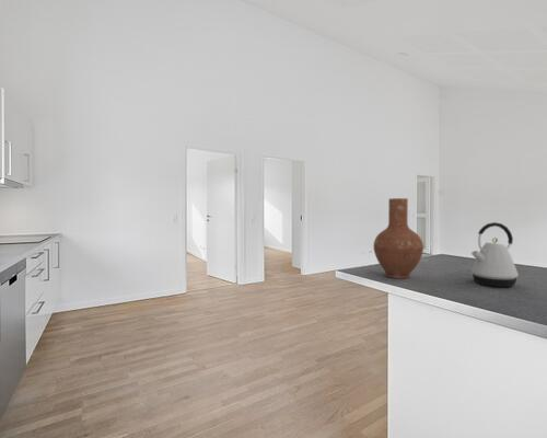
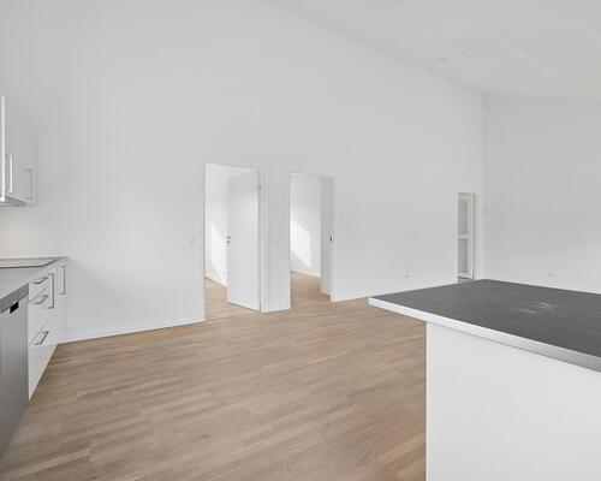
- kettle [470,221,520,288]
- vase [372,197,424,279]
